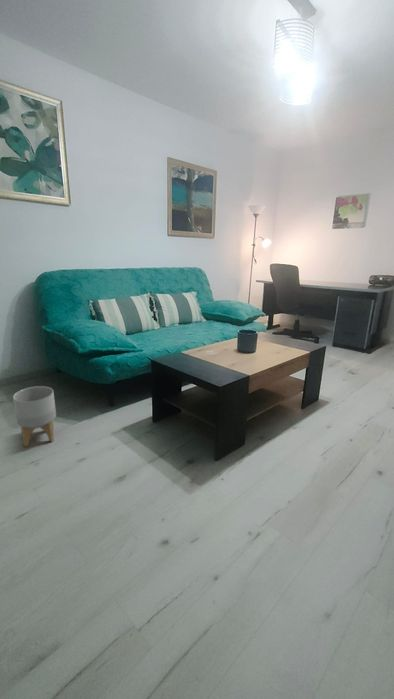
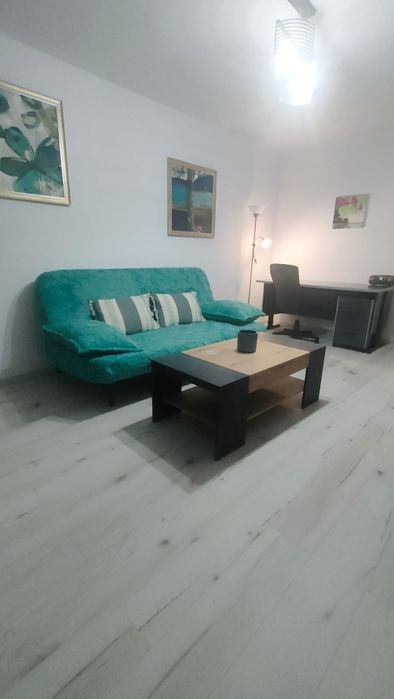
- planter [12,385,57,448]
